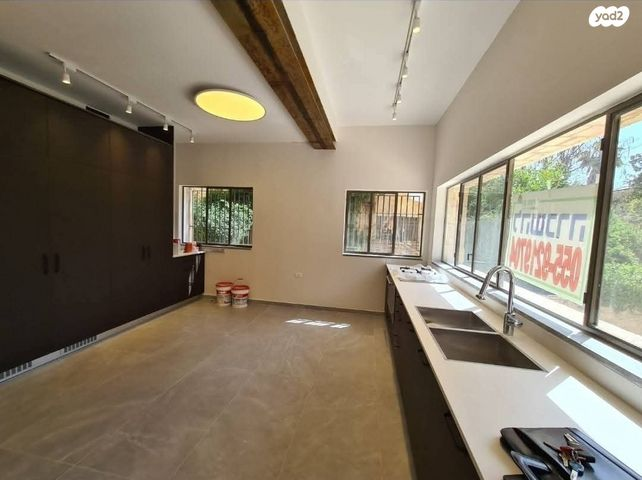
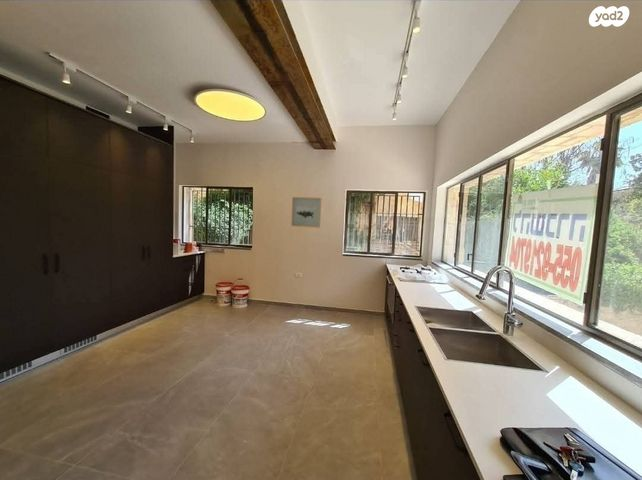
+ wall art [290,196,322,229]
